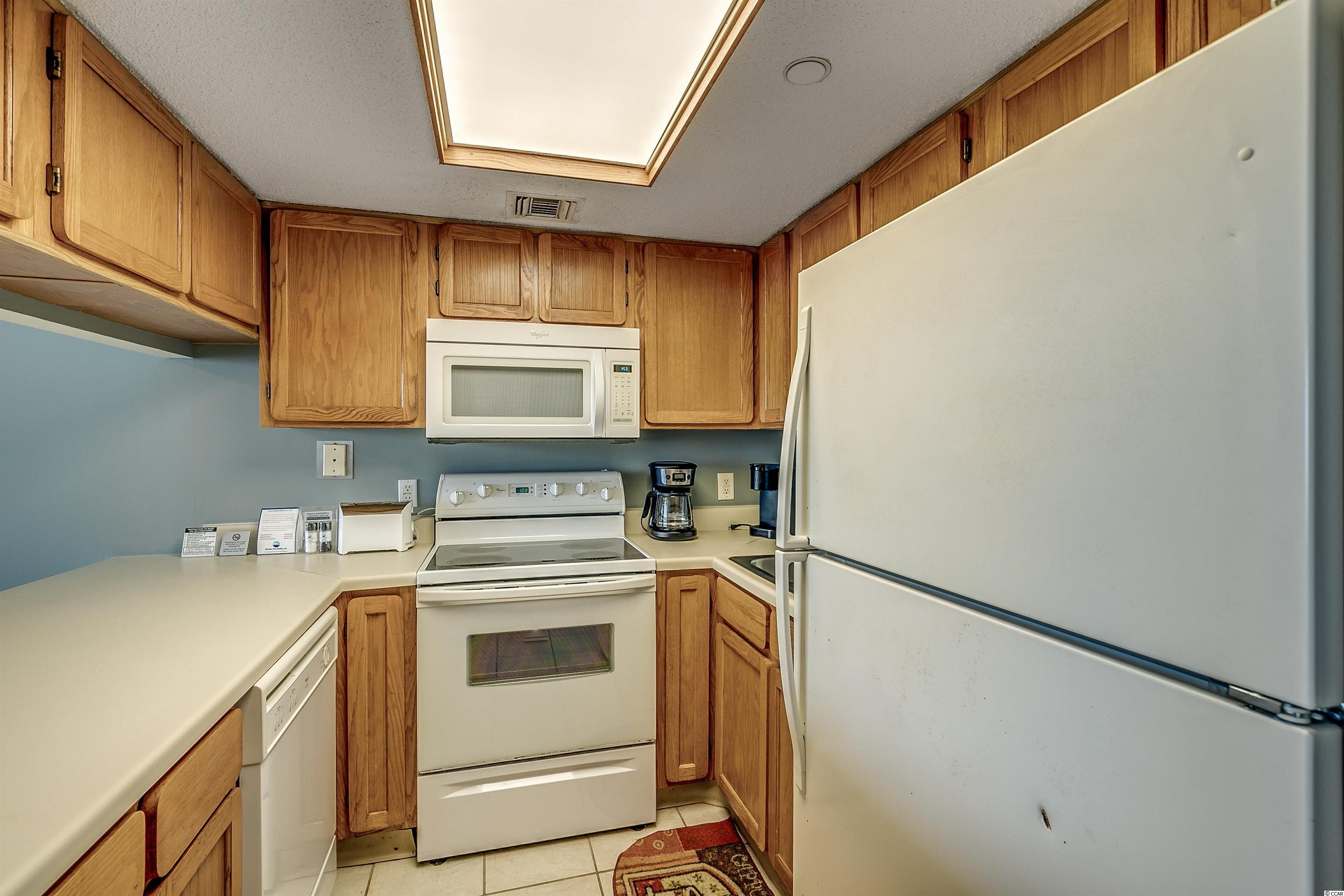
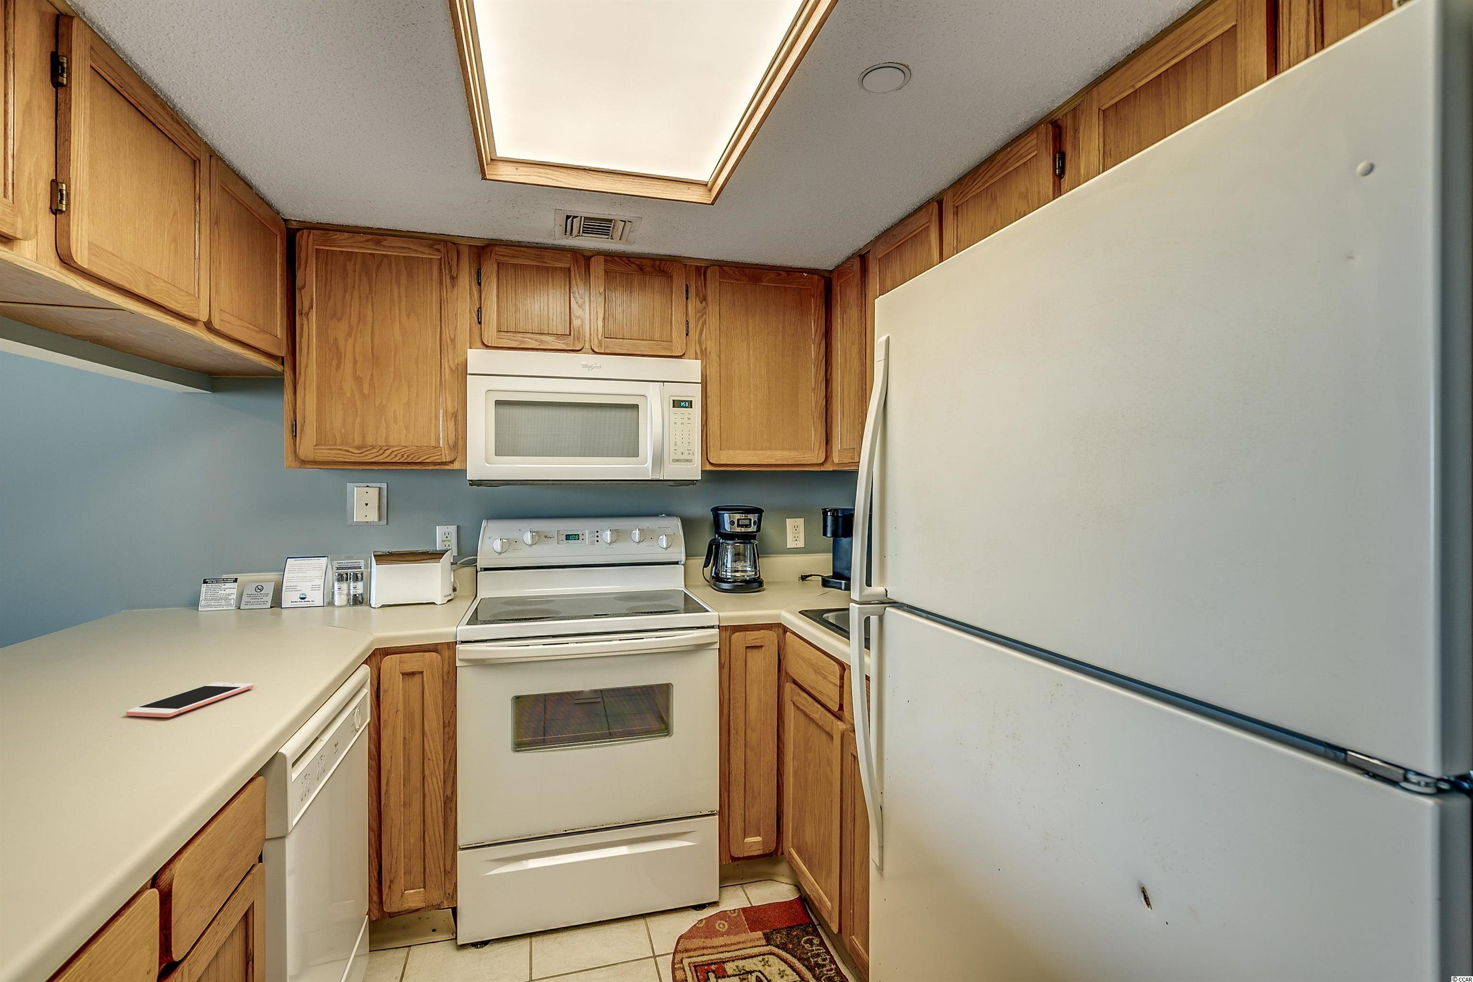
+ cell phone [126,682,253,718]
